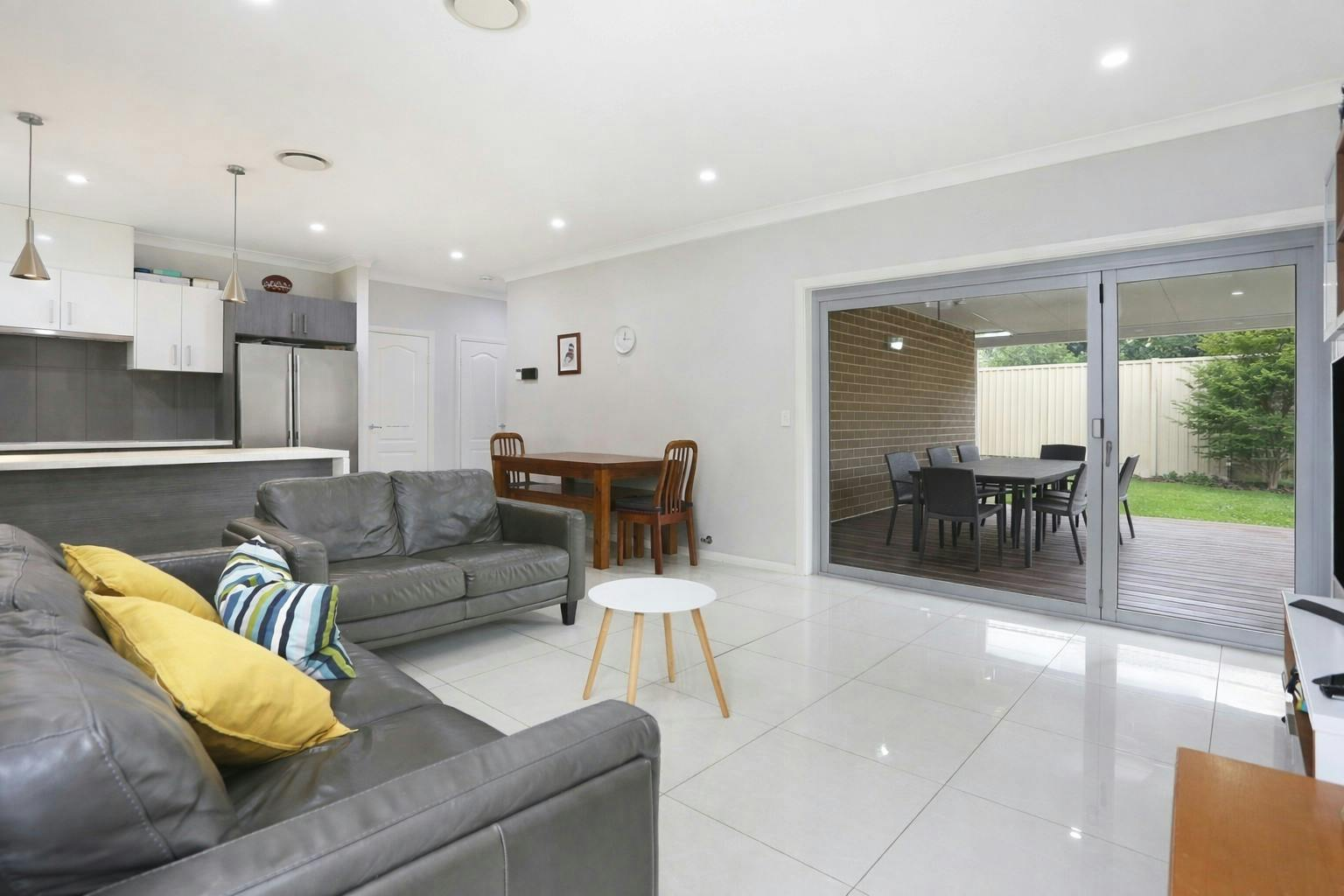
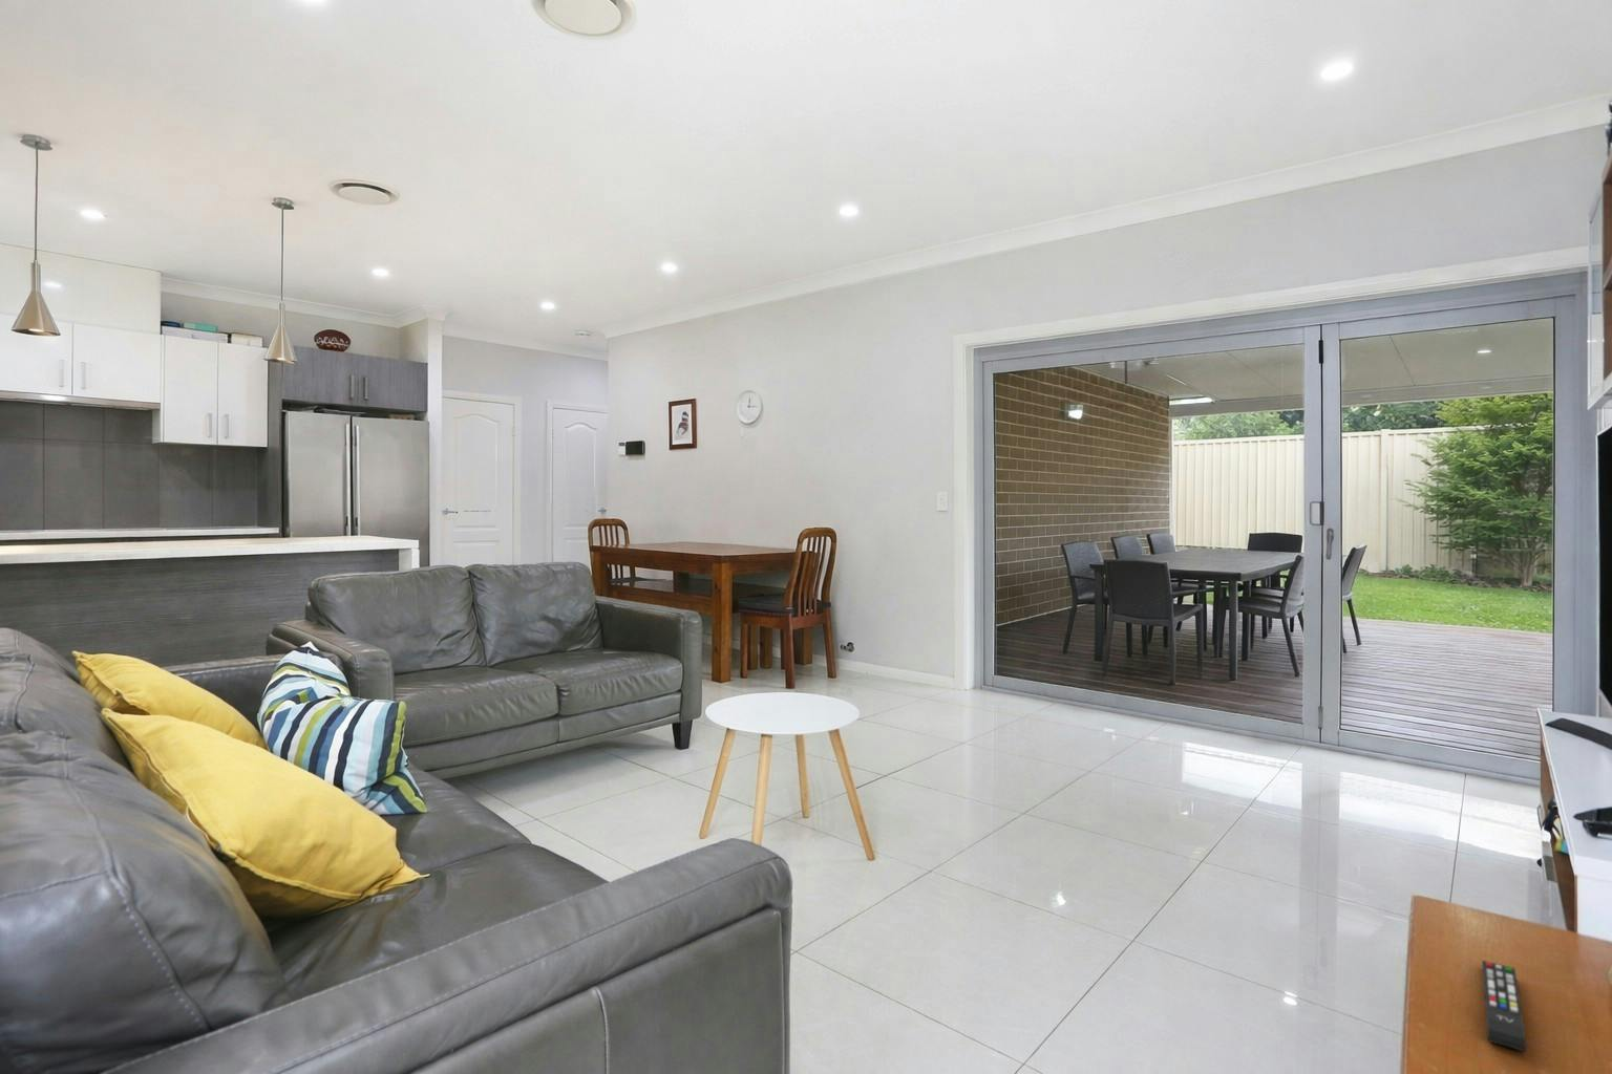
+ remote control [1481,959,1527,1054]
